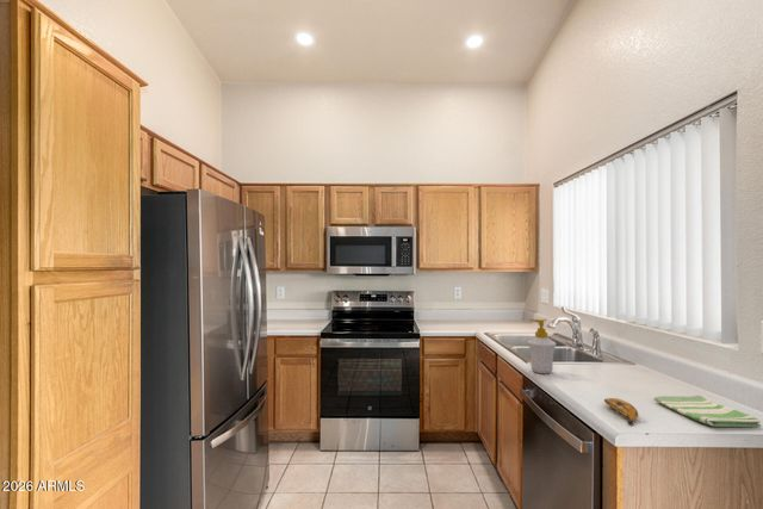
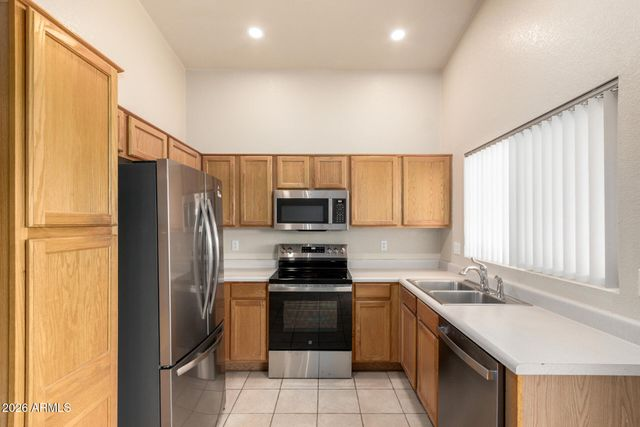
- soap bottle [526,318,557,374]
- dish towel [652,395,762,428]
- banana [603,397,639,426]
